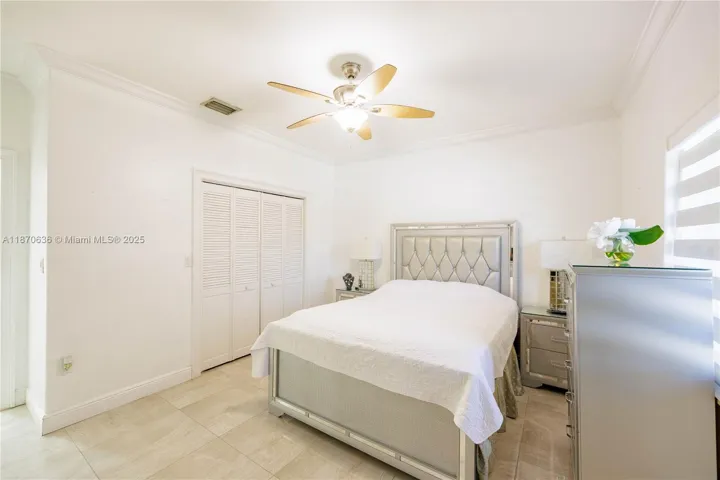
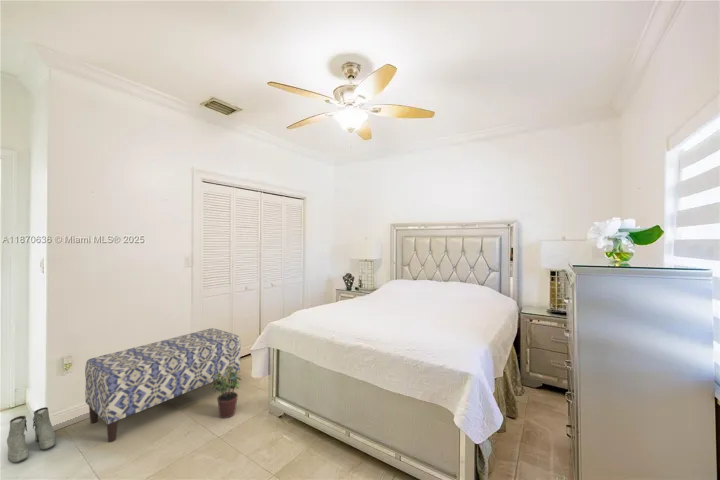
+ bench [84,327,242,443]
+ boots [6,406,56,464]
+ potted plant [210,366,242,419]
